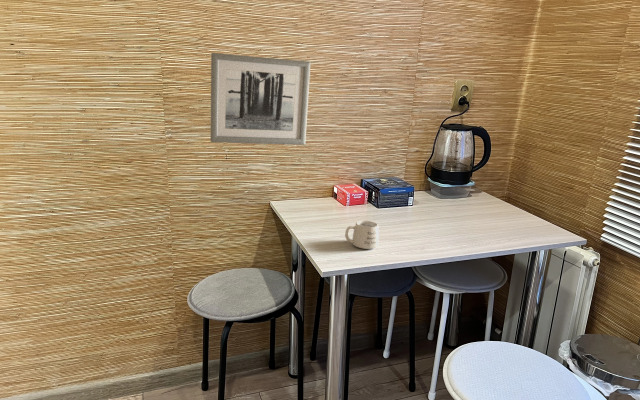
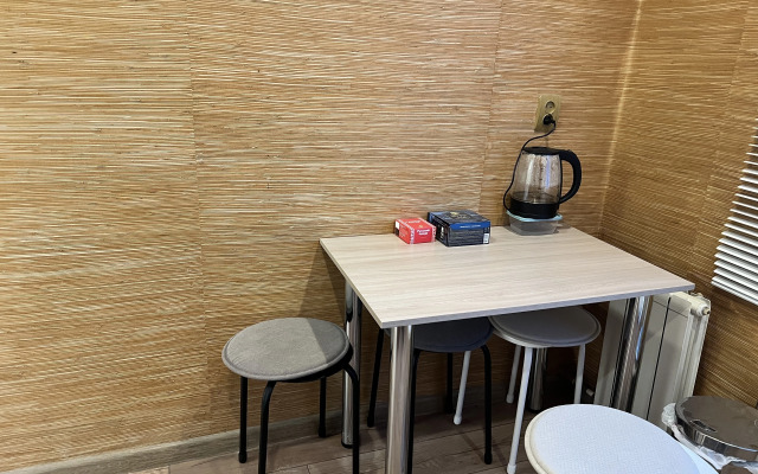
- wall art [209,52,311,146]
- mug [344,220,380,250]
